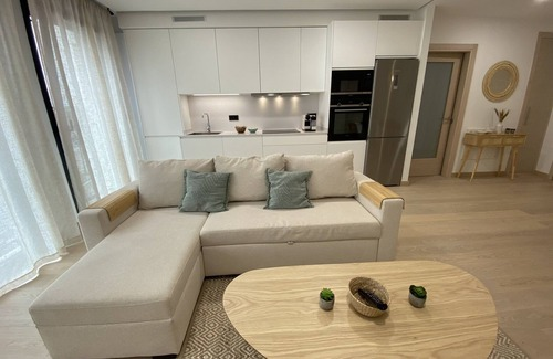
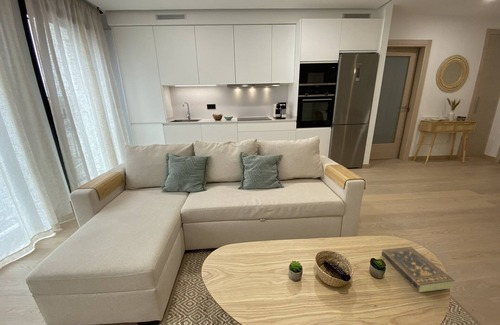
+ book [381,246,456,293]
